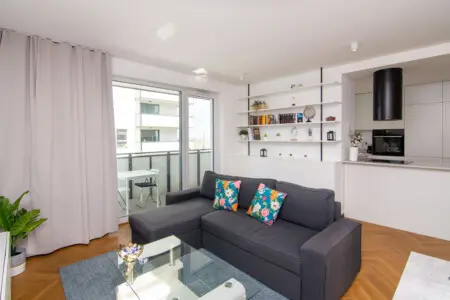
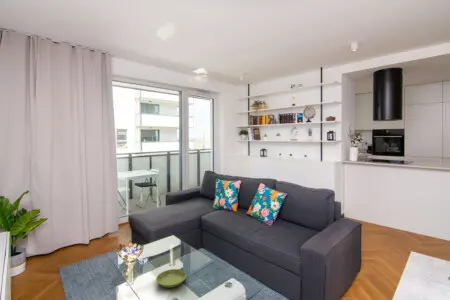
+ saucer [155,268,187,288]
